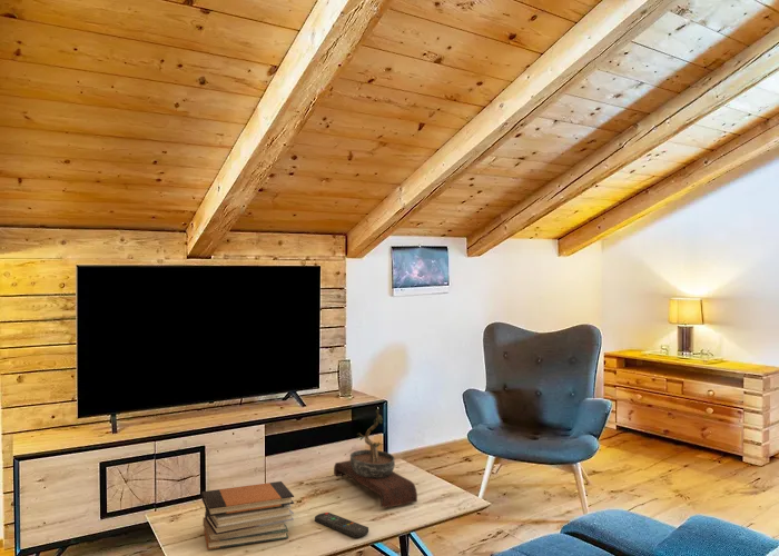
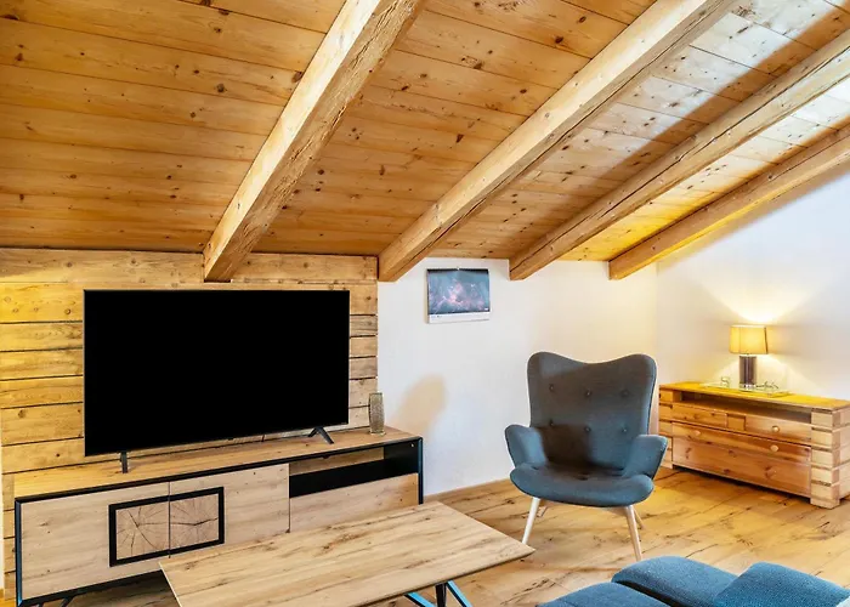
- book stack [201,480,295,550]
- remote control [314,512,369,538]
- bonsai tree [333,408,418,509]
